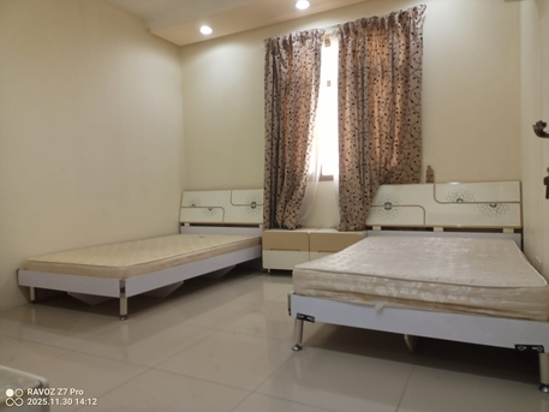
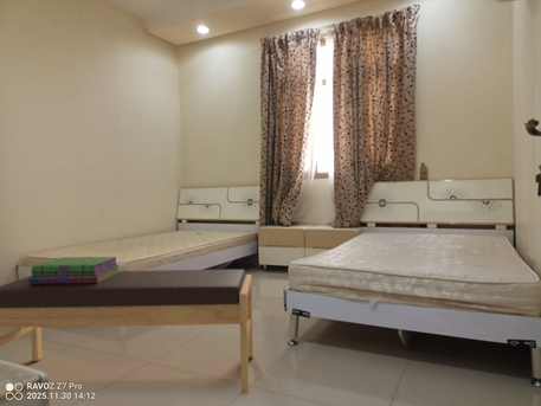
+ stack of books [28,256,121,284]
+ bench [0,269,255,395]
